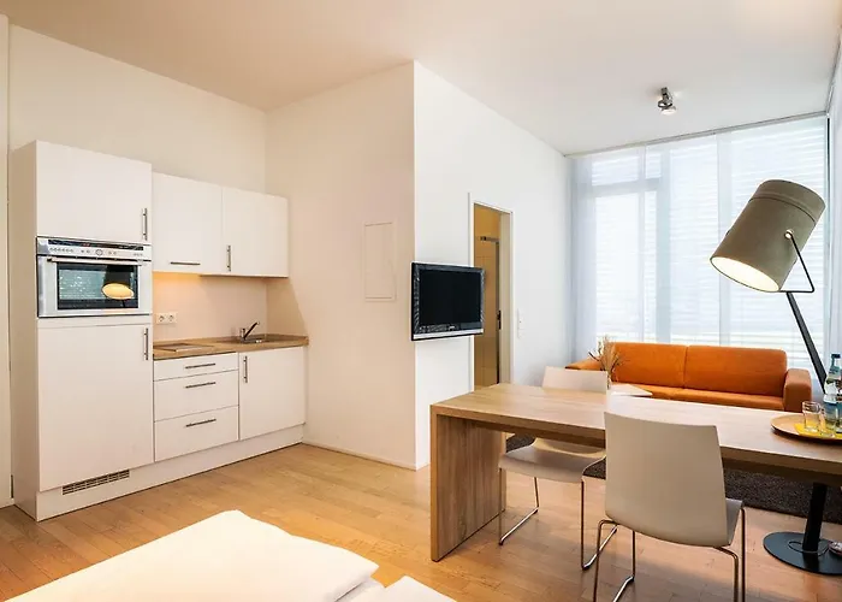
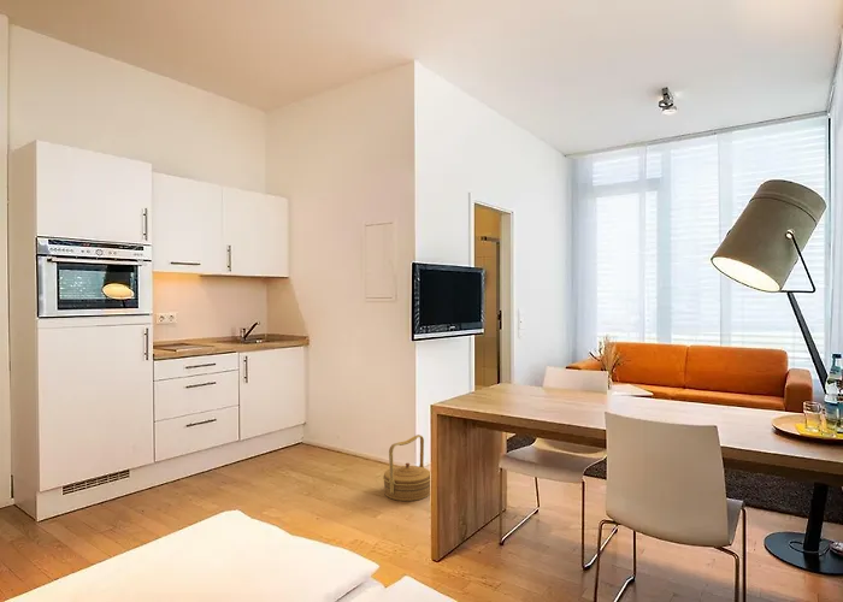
+ basket [382,433,431,502]
